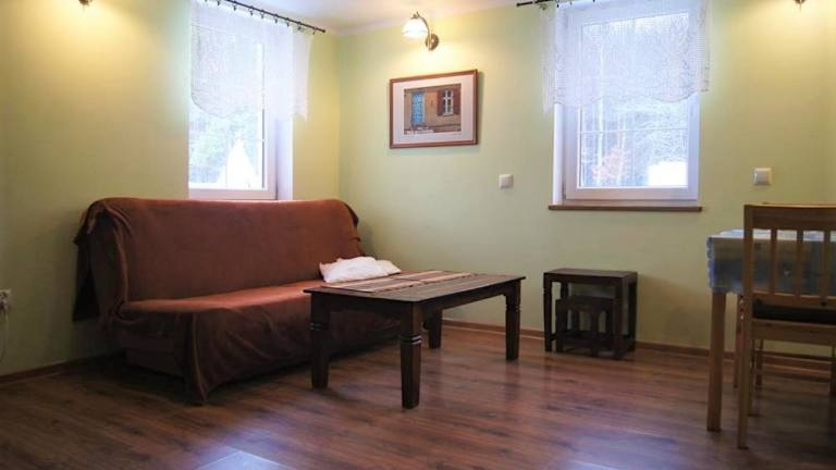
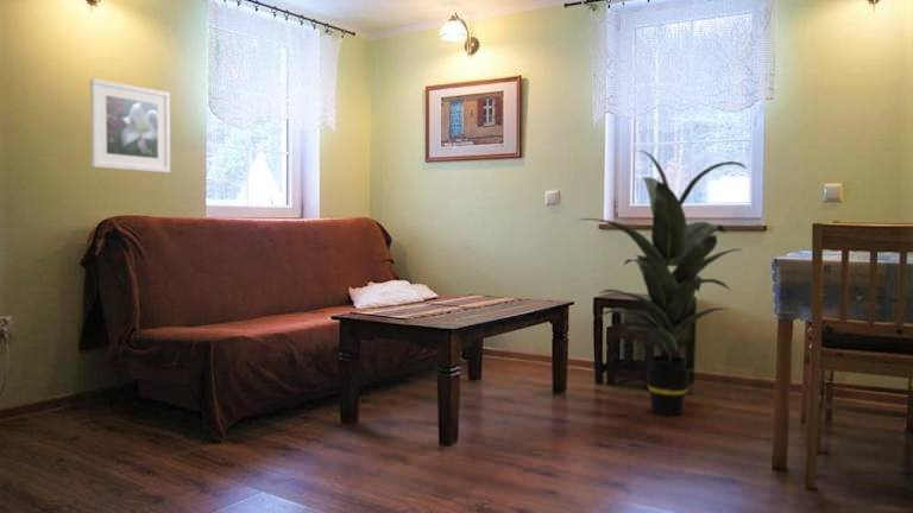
+ indoor plant [575,148,749,417]
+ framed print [89,77,171,173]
